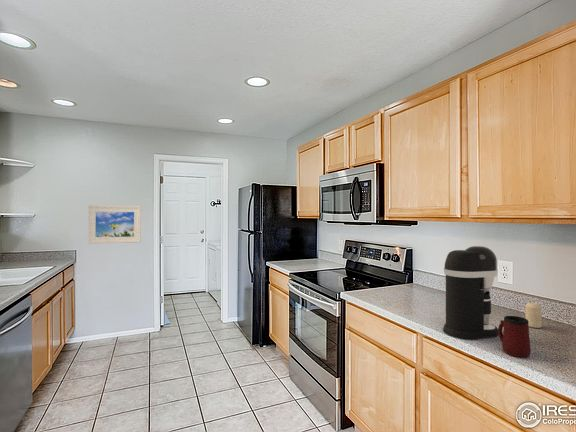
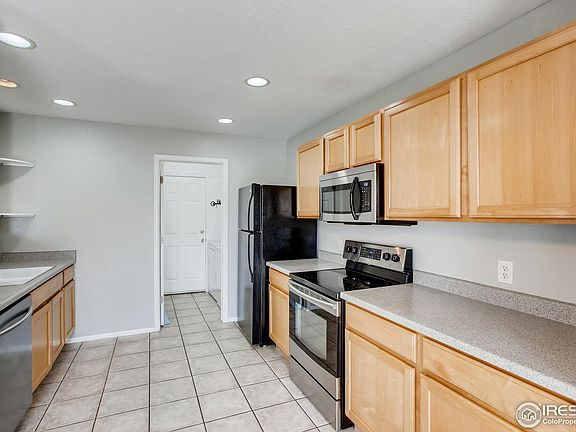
- mug [497,315,532,358]
- candle [525,301,542,329]
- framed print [87,204,142,245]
- coffee maker [442,245,499,340]
